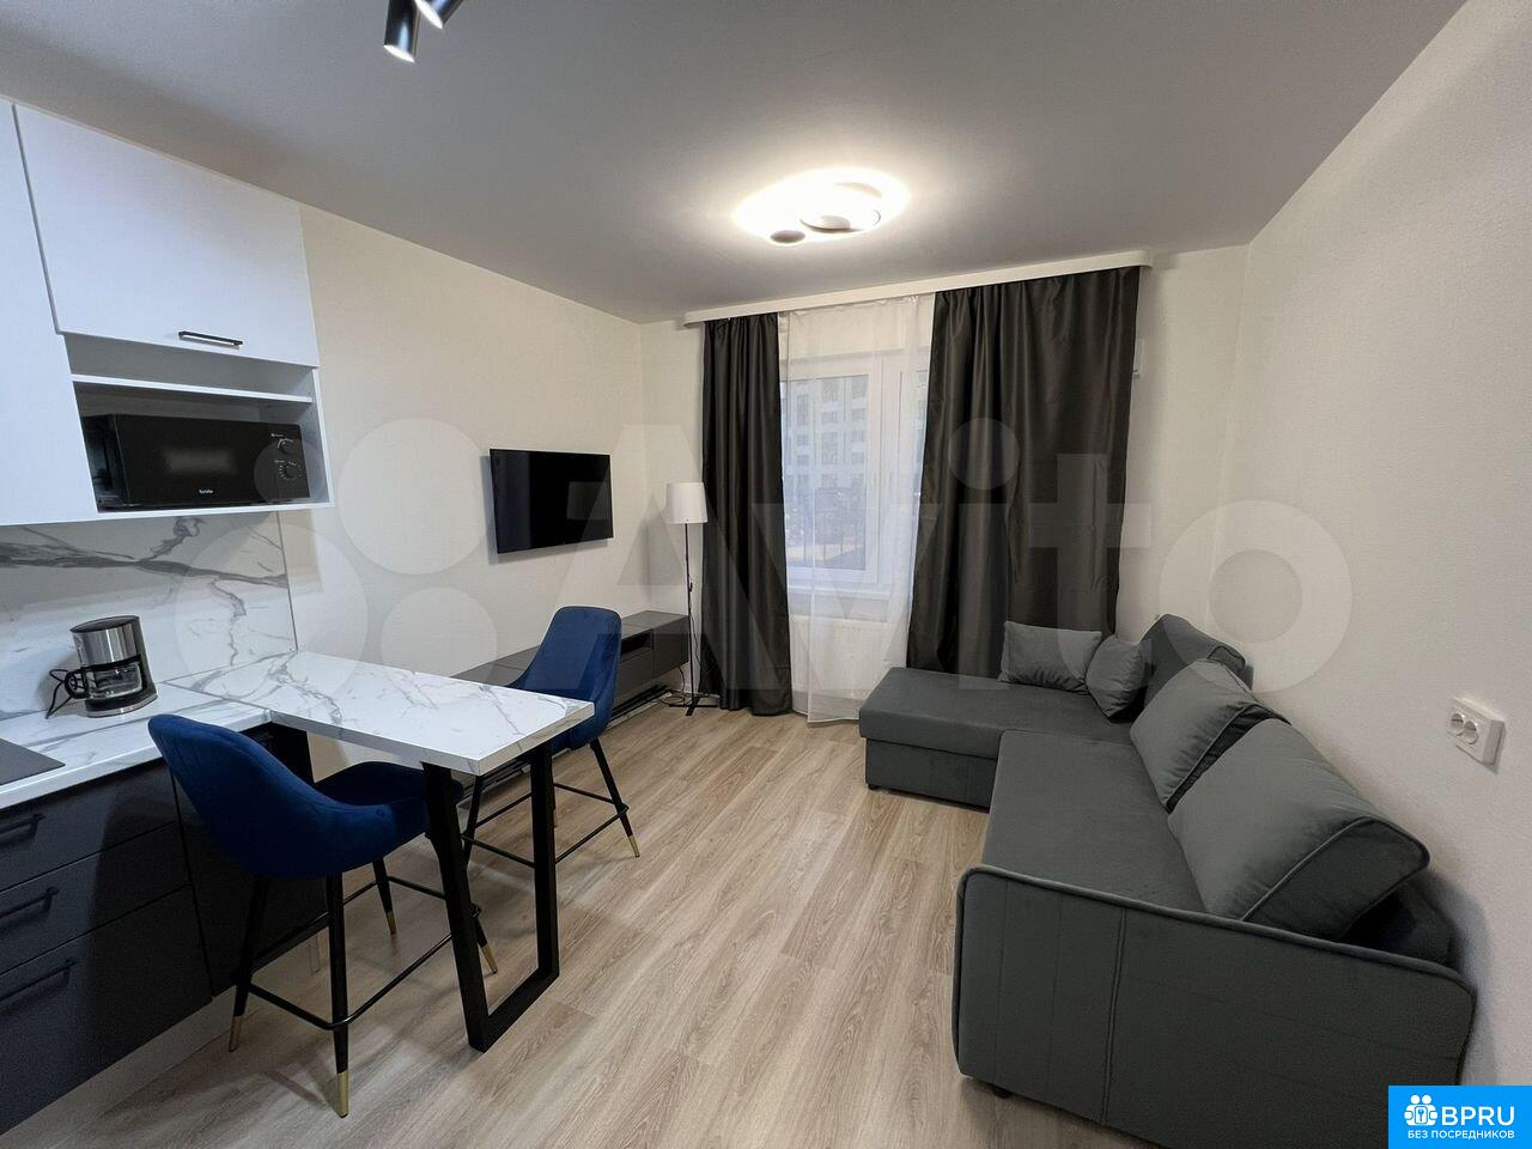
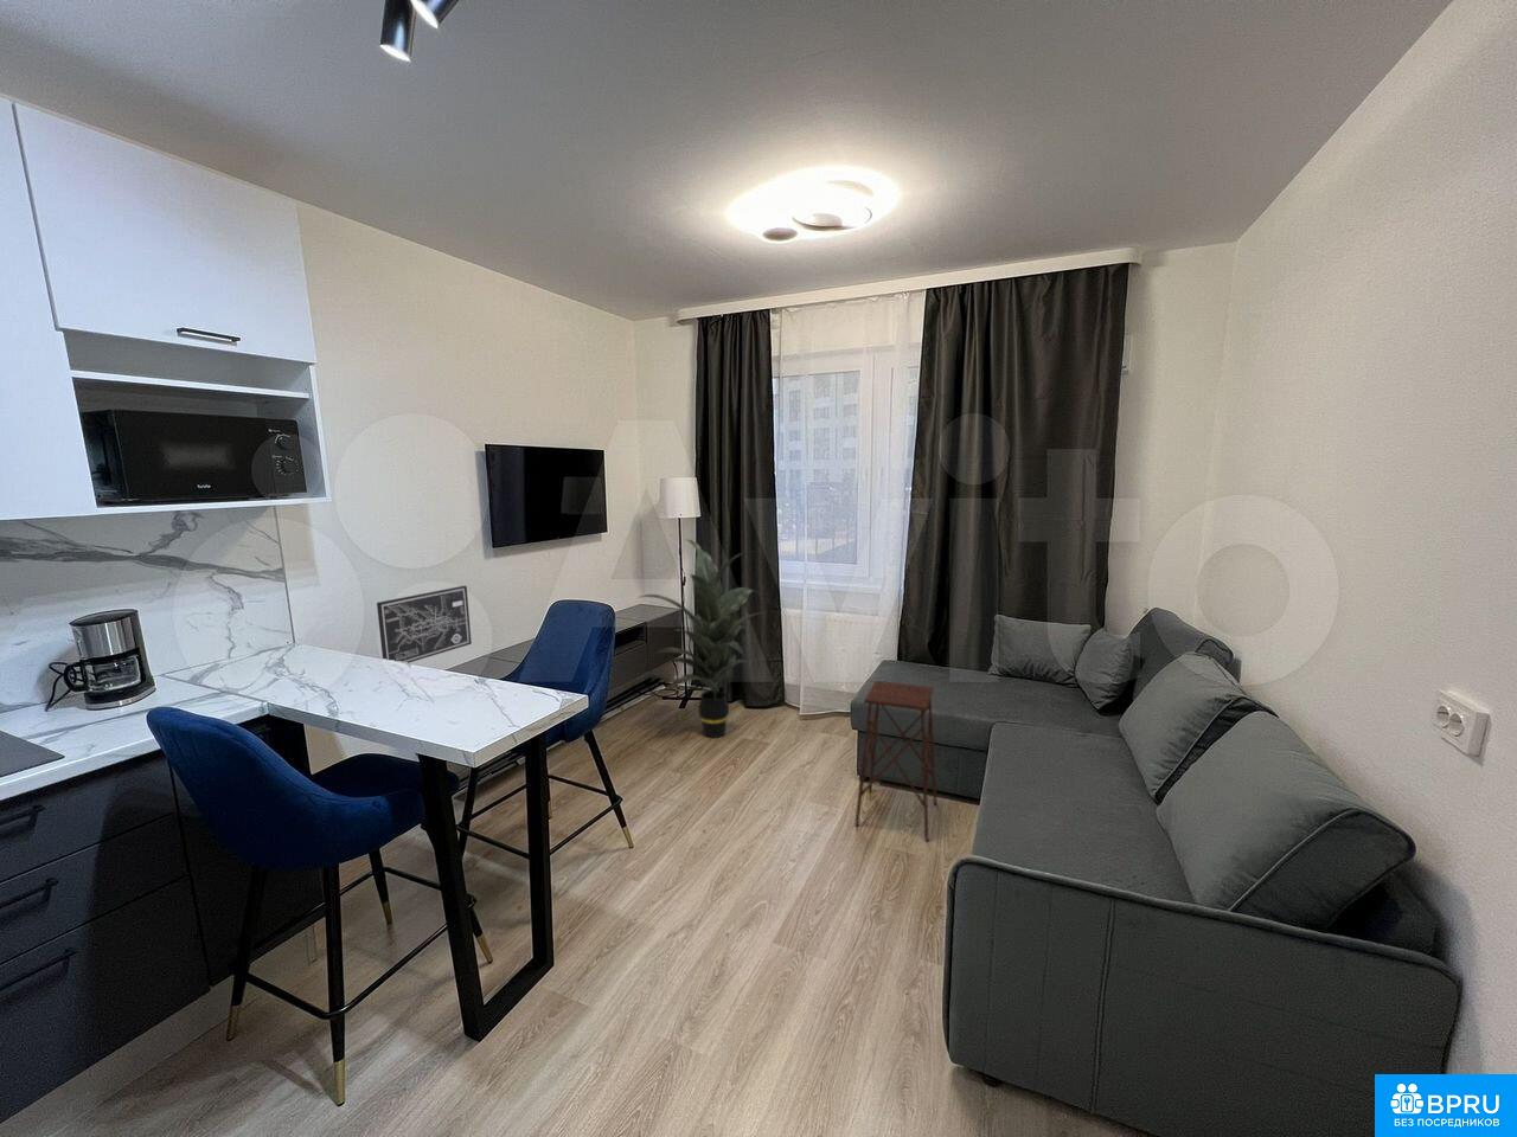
+ side table [853,680,939,842]
+ wall art [376,585,473,664]
+ indoor plant [637,537,766,739]
